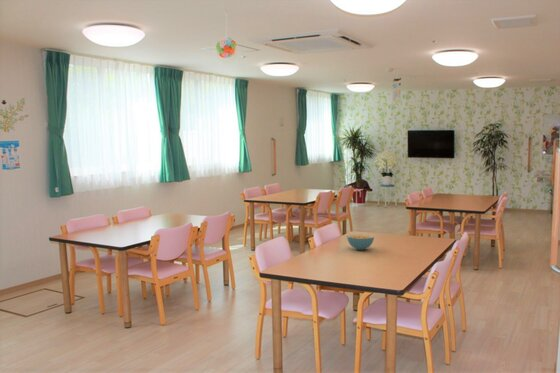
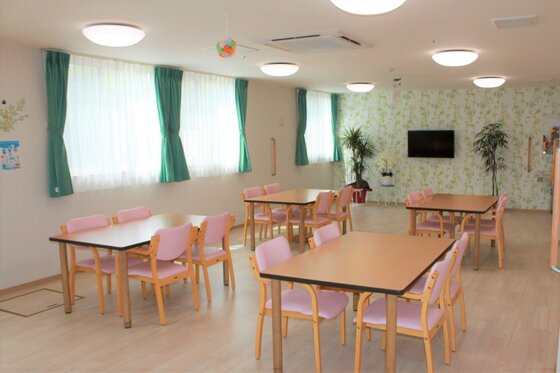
- cereal bowl [346,233,375,251]
